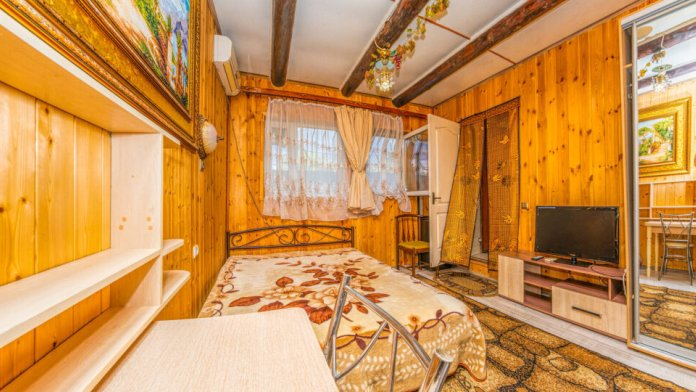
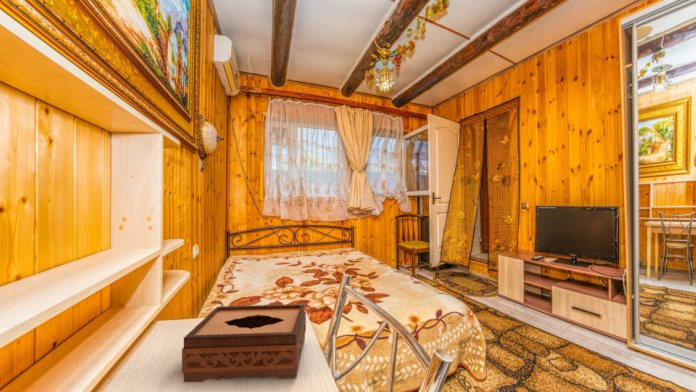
+ tissue box [181,303,307,383]
